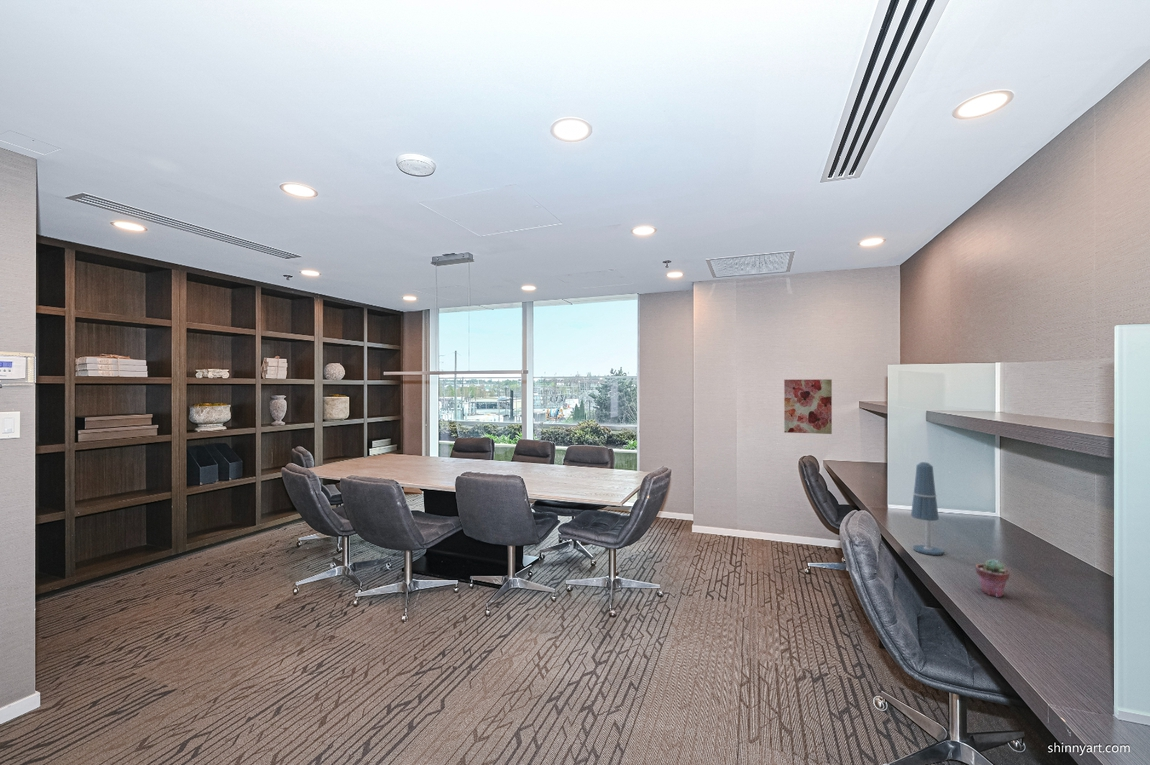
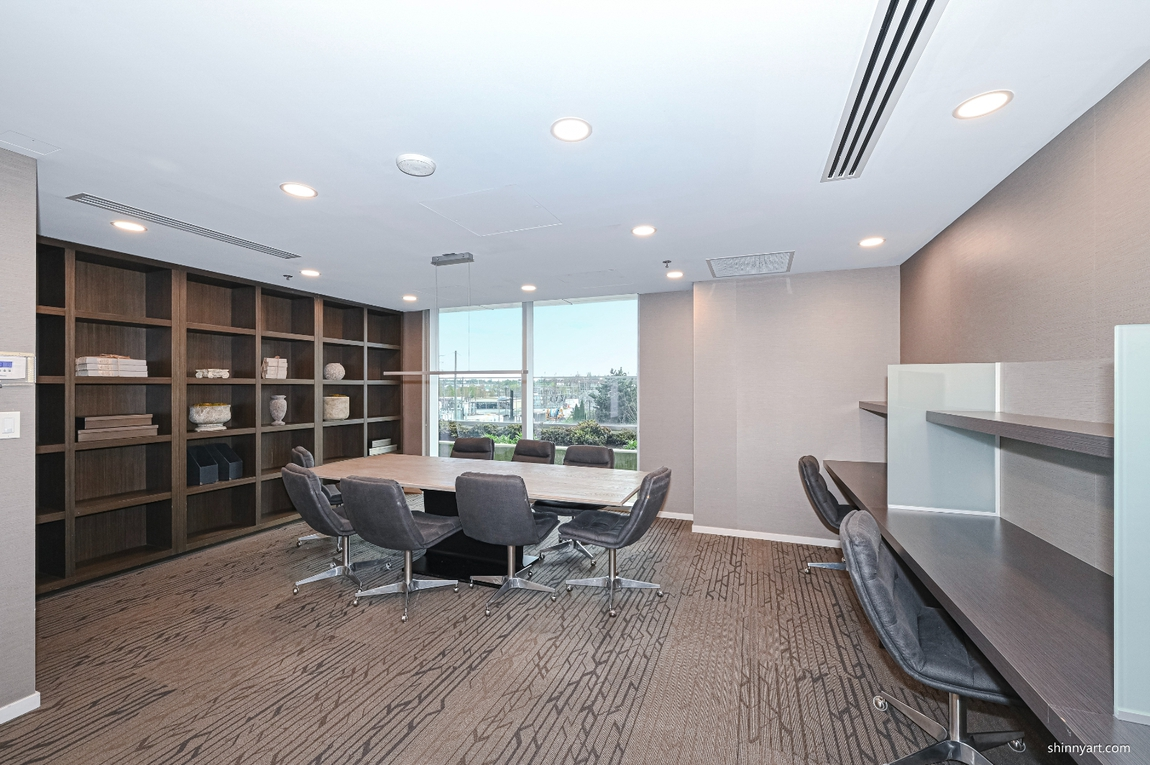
- desk lamp [910,461,944,556]
- potted succulent [975,558,1011,598]
- wall art [783,378,833,435]
